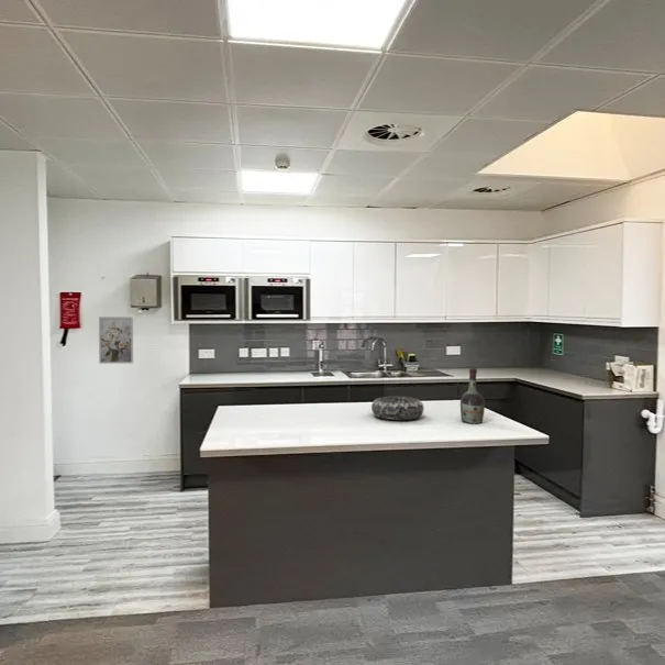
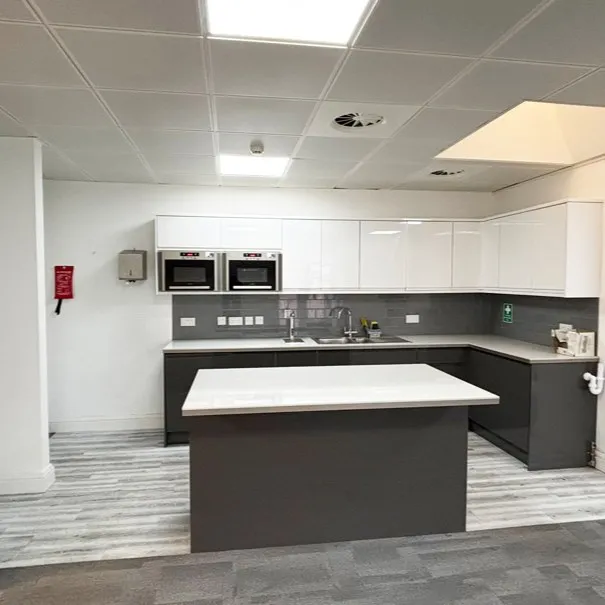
- wall art [98,315,134,365]
- decorative bowl [370,396,425,421]
- cognac bottle [459,367,486,424]
